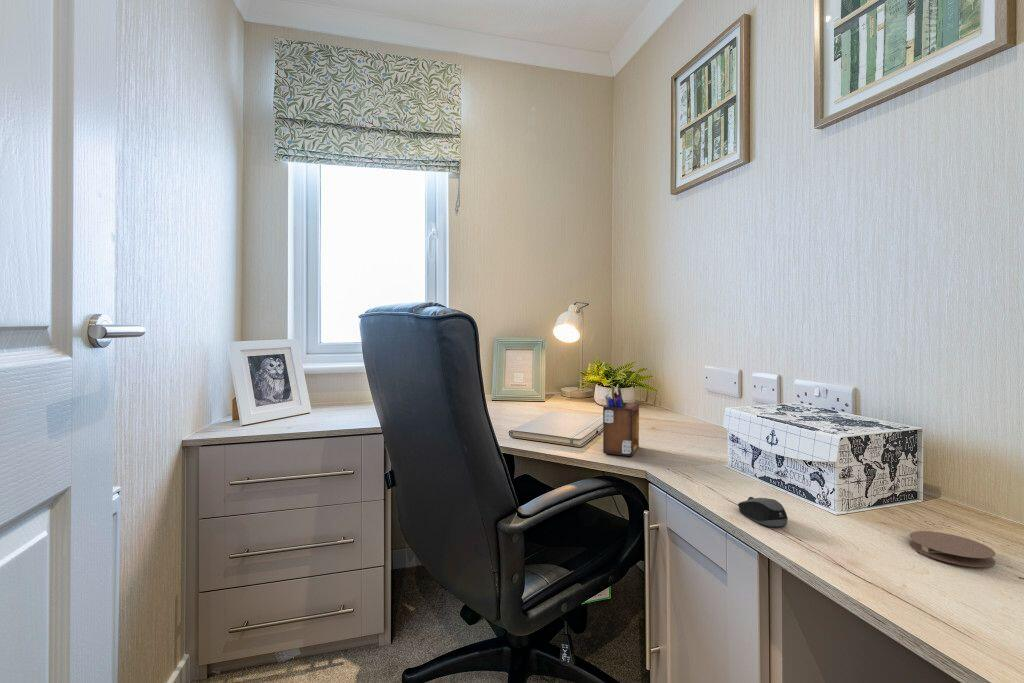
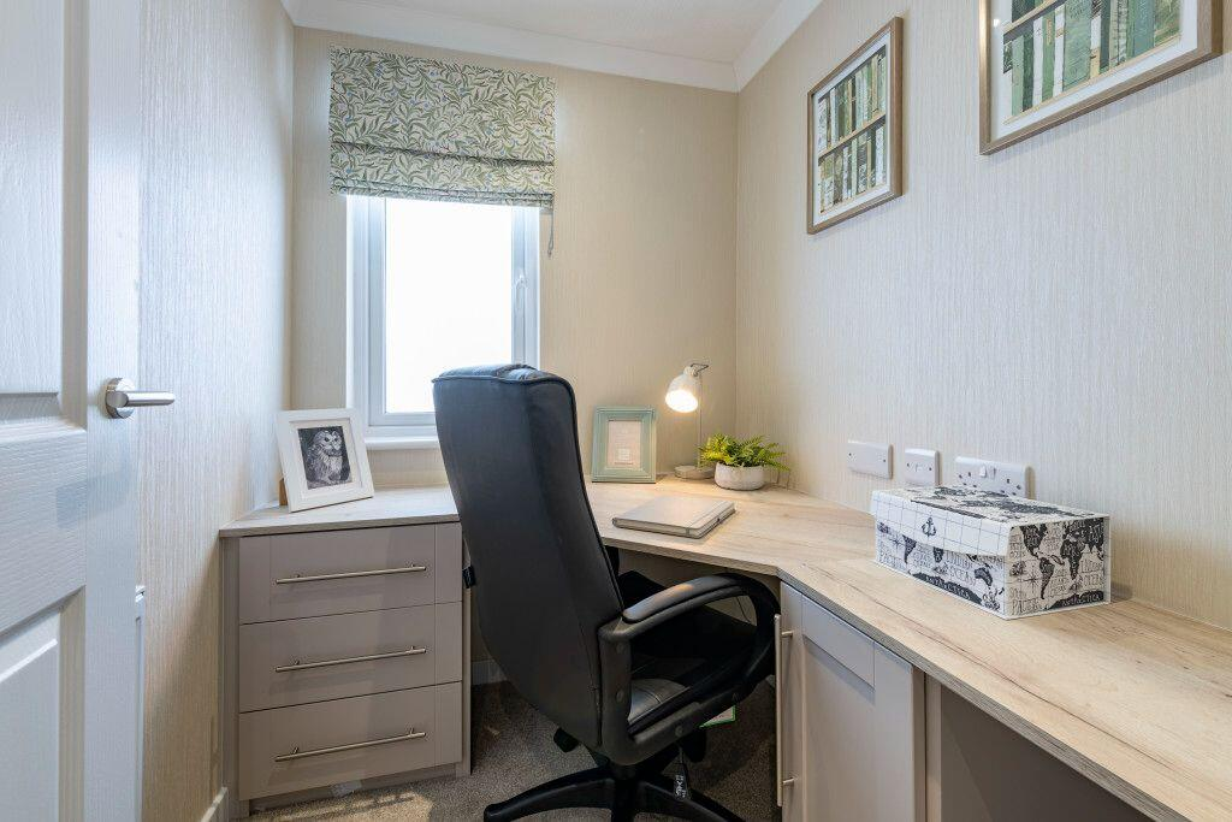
- coaster [908,530,996,568]
- computer mouse [737,496,789,528]
- desk organizer [602,385,640,457]
